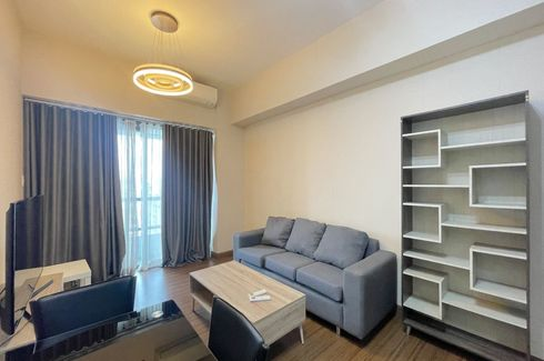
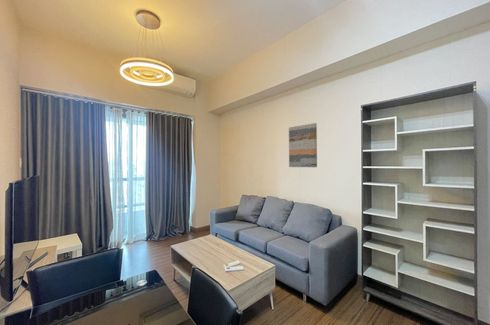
+ wall art [288,122,318,168]
